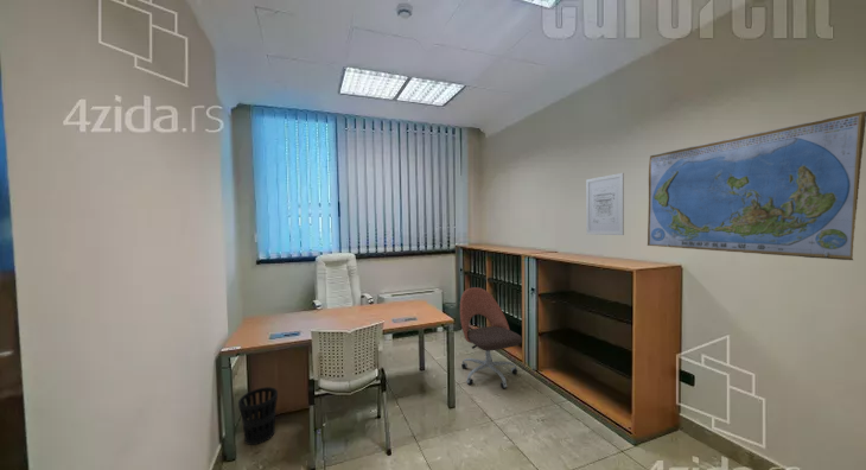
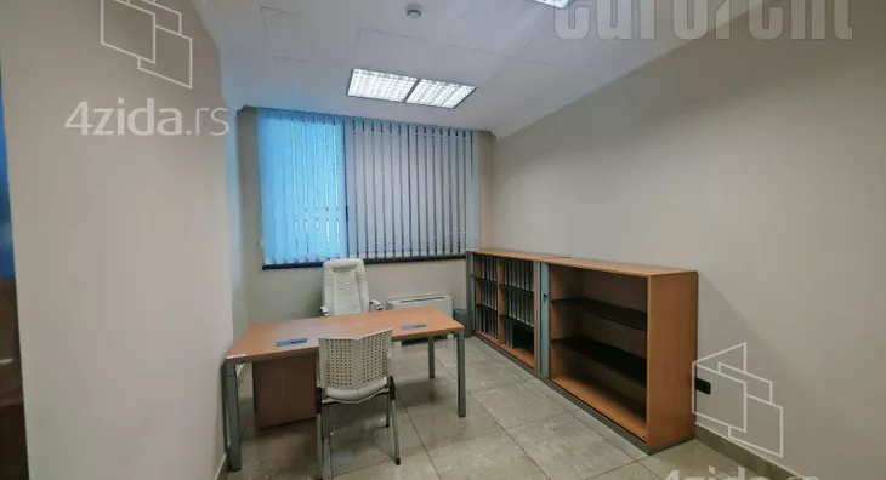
- world map [647,110,866,261]
- wall art [585,172,625,236]
- office chair [459,286,523,389]
- wastebasket [237,386,279,446]
